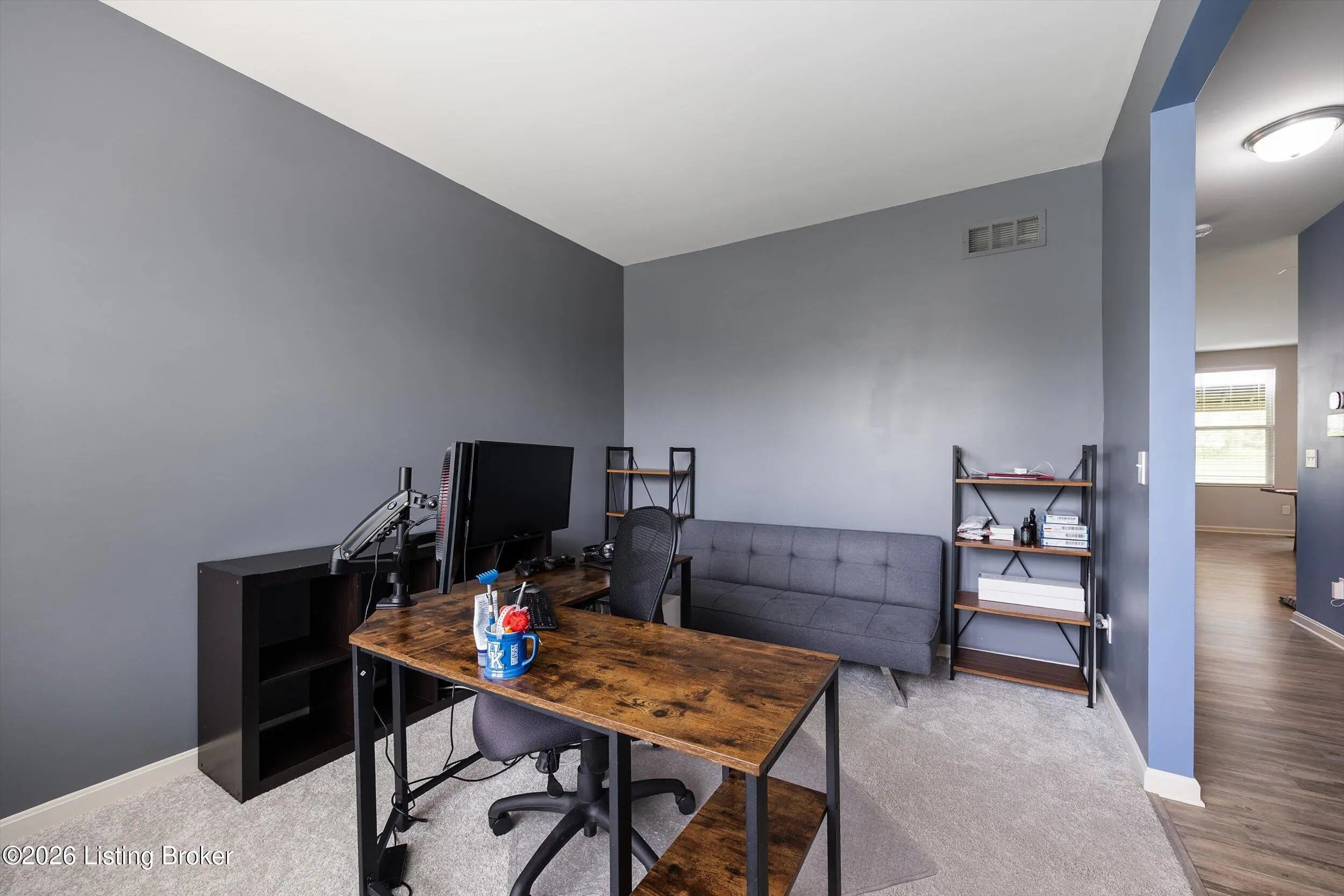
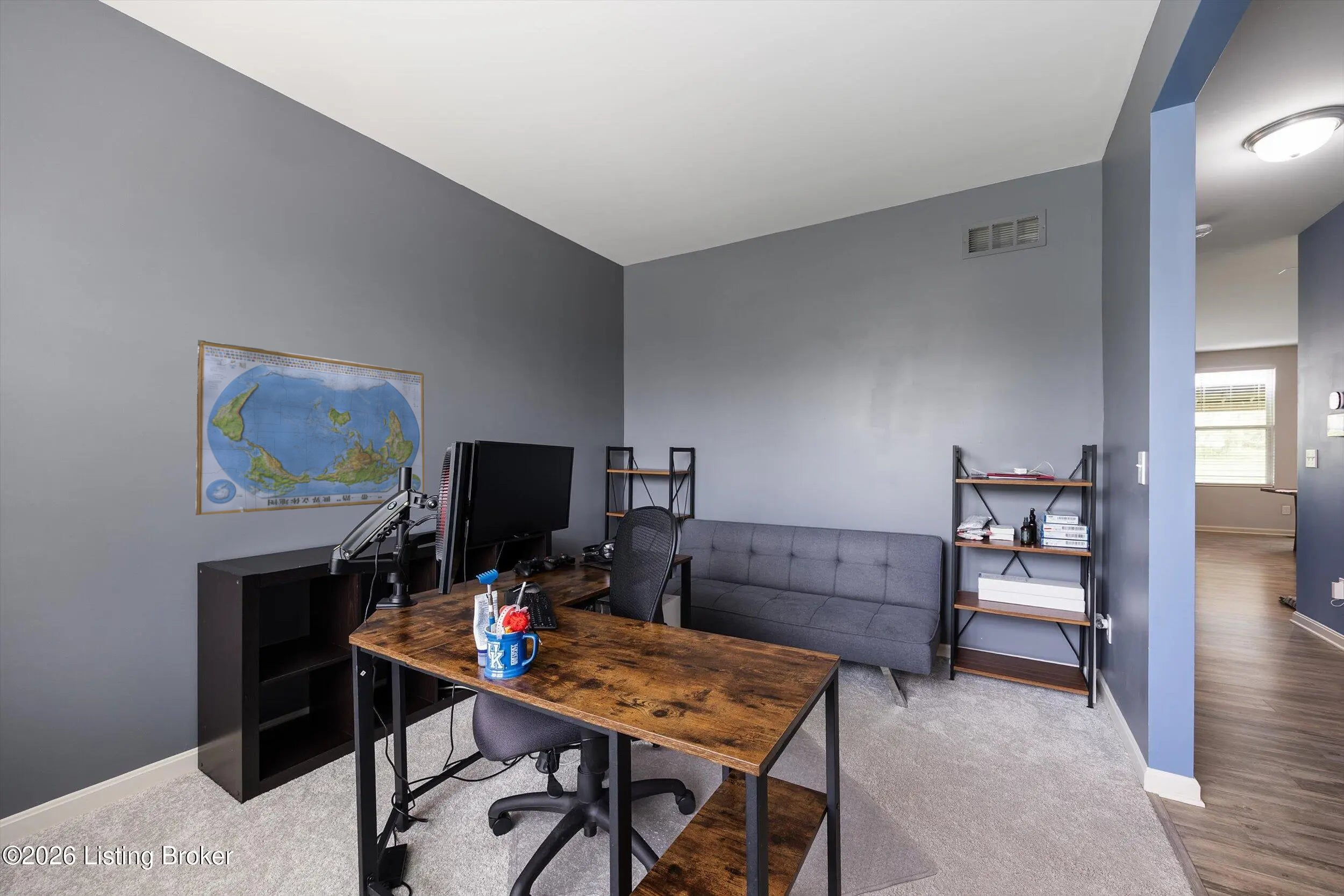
+ world map [195,339,425,516]
